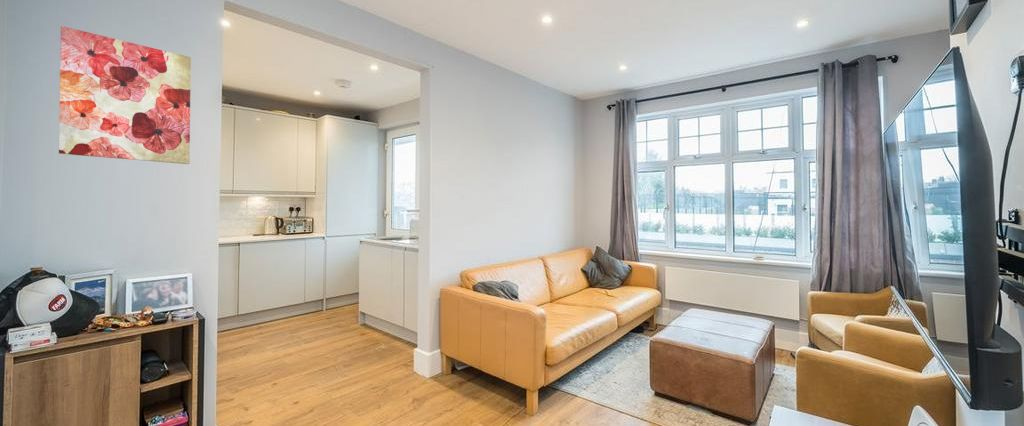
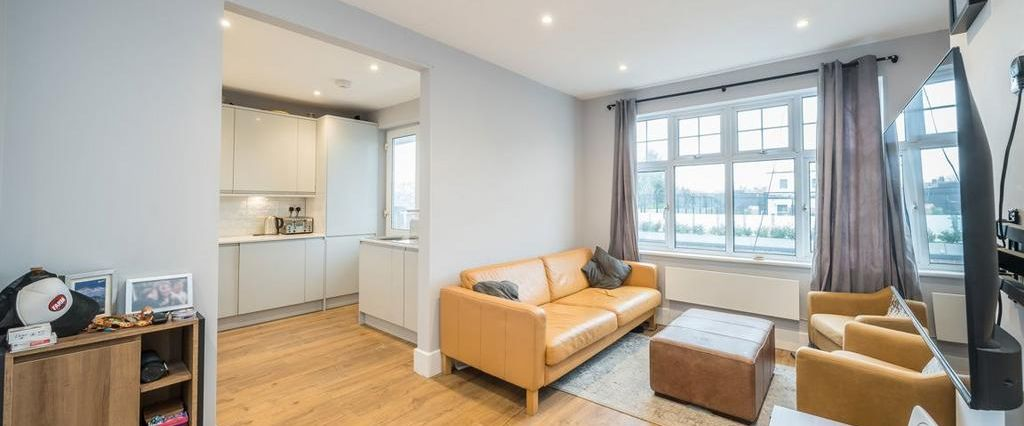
- wall art [58,25,192,165]
